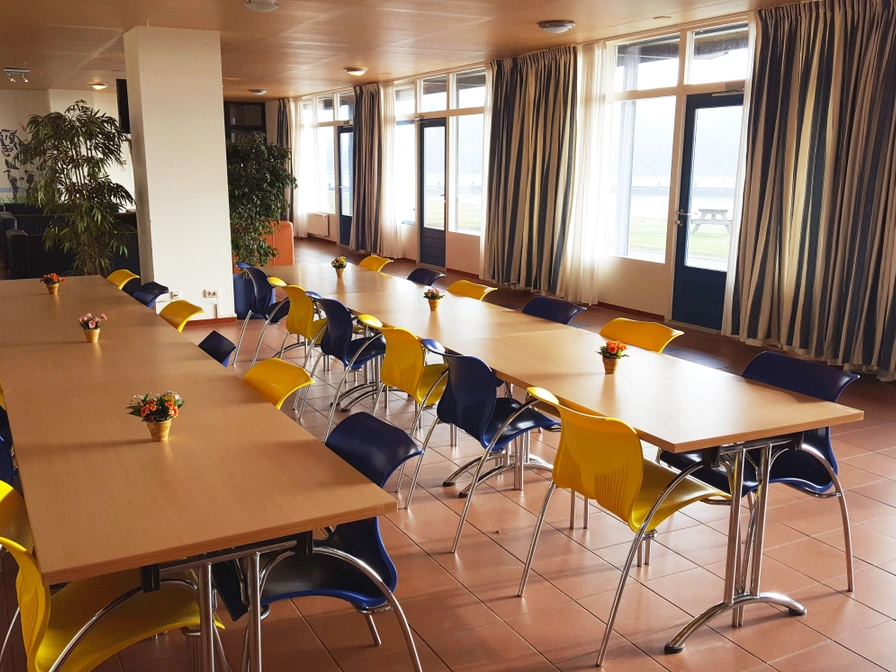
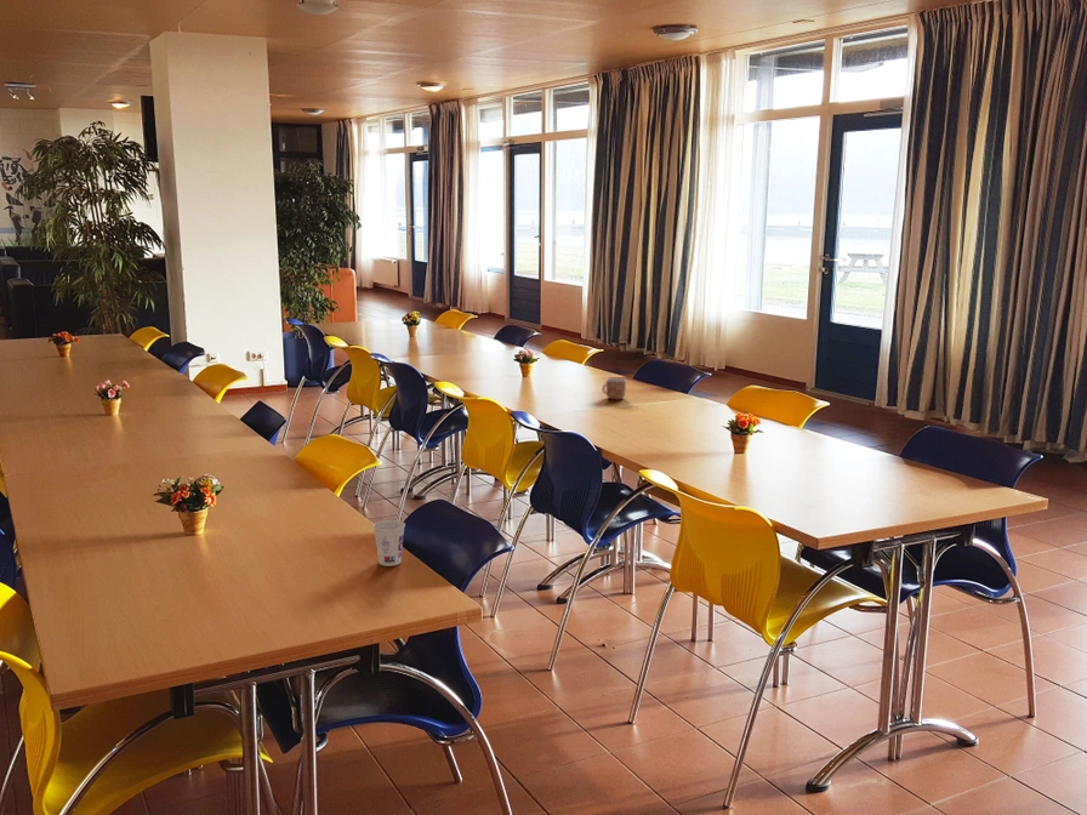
+ cup [372,519,406,568]
+ mug [601,377,627,400]
